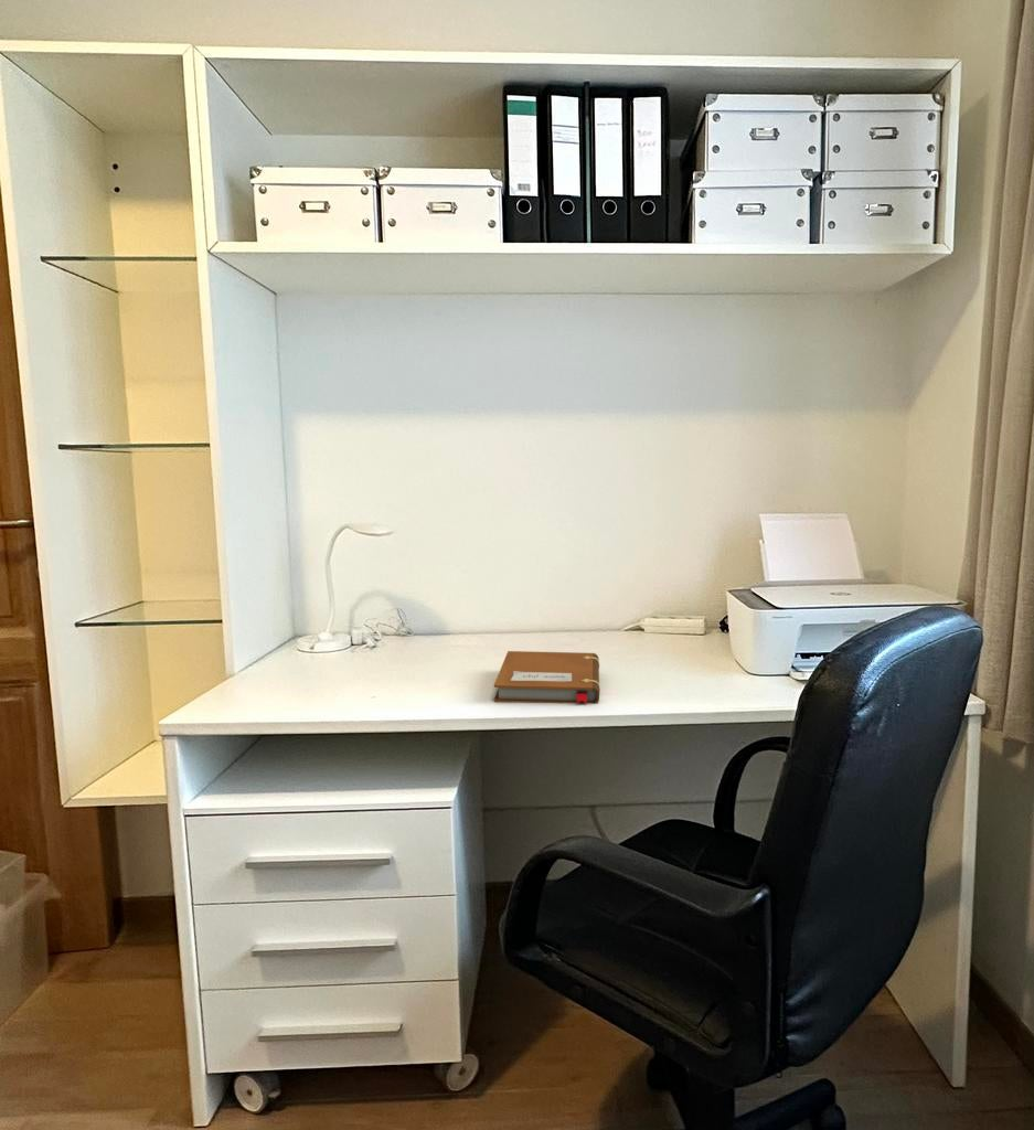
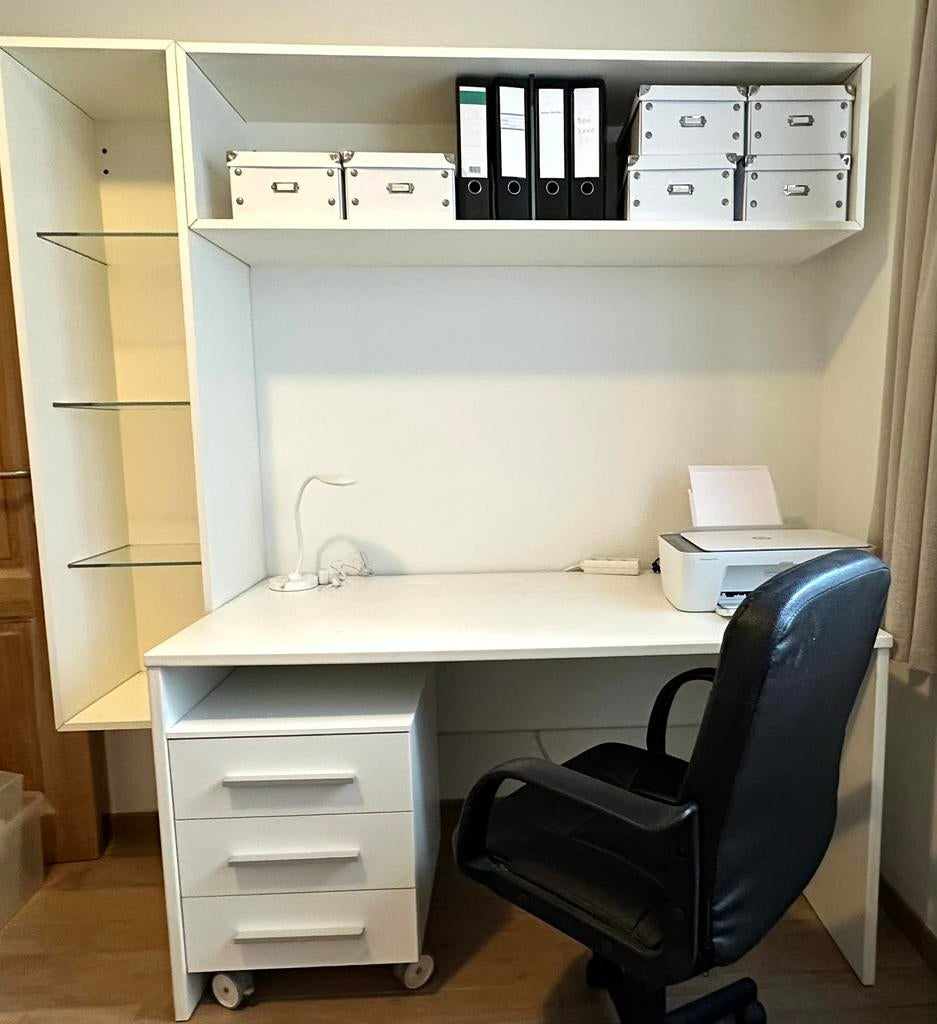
- notebook [493,650,601,705]
